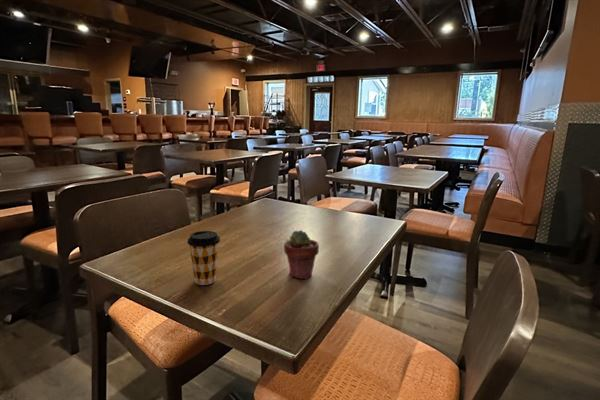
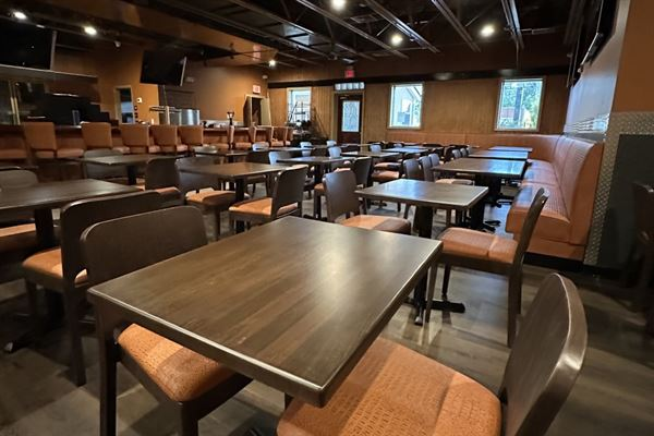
- coffee cup [186,230,221,286]
- potted succulent [283,229,320,280]
